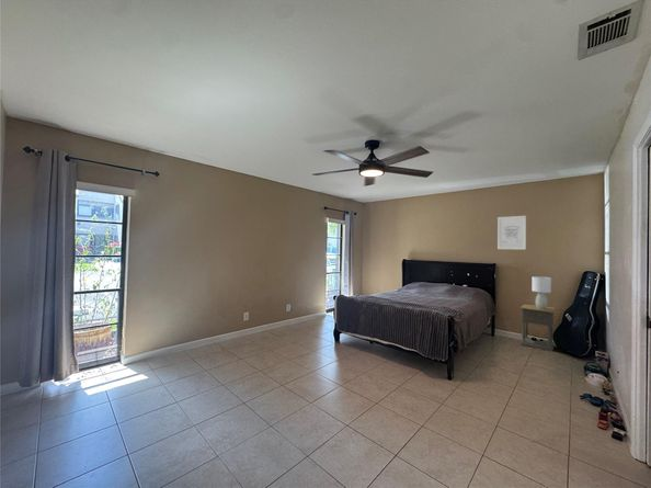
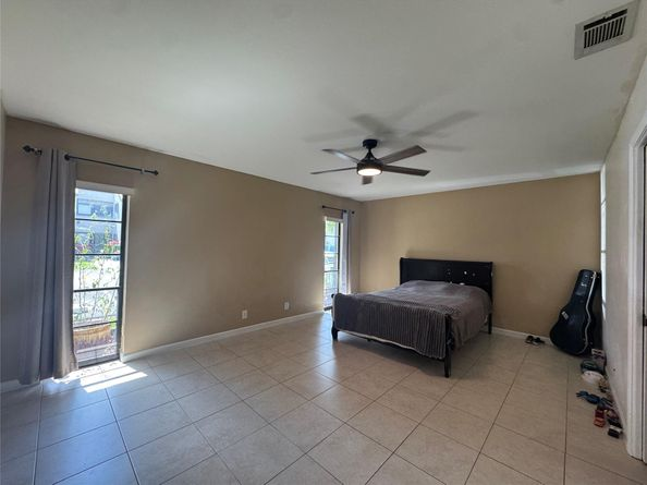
- nightstand [519,304,557,352]
- lamp [530,275,552,309]
- wall art [496,215,527,251]
